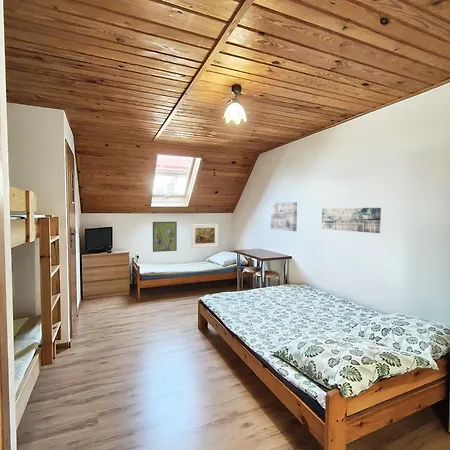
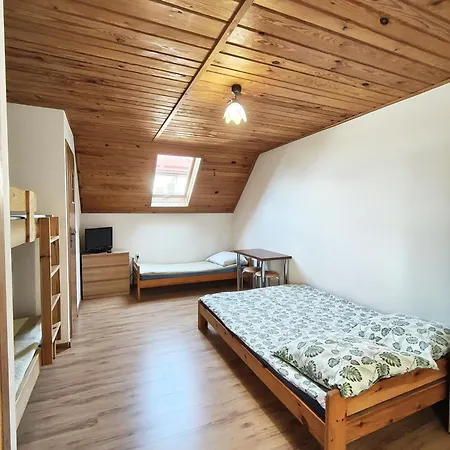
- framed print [190,223,219,249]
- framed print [152,221,178,253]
- wall art [321,207,382,234]
- wall art [270,201,298,232]
